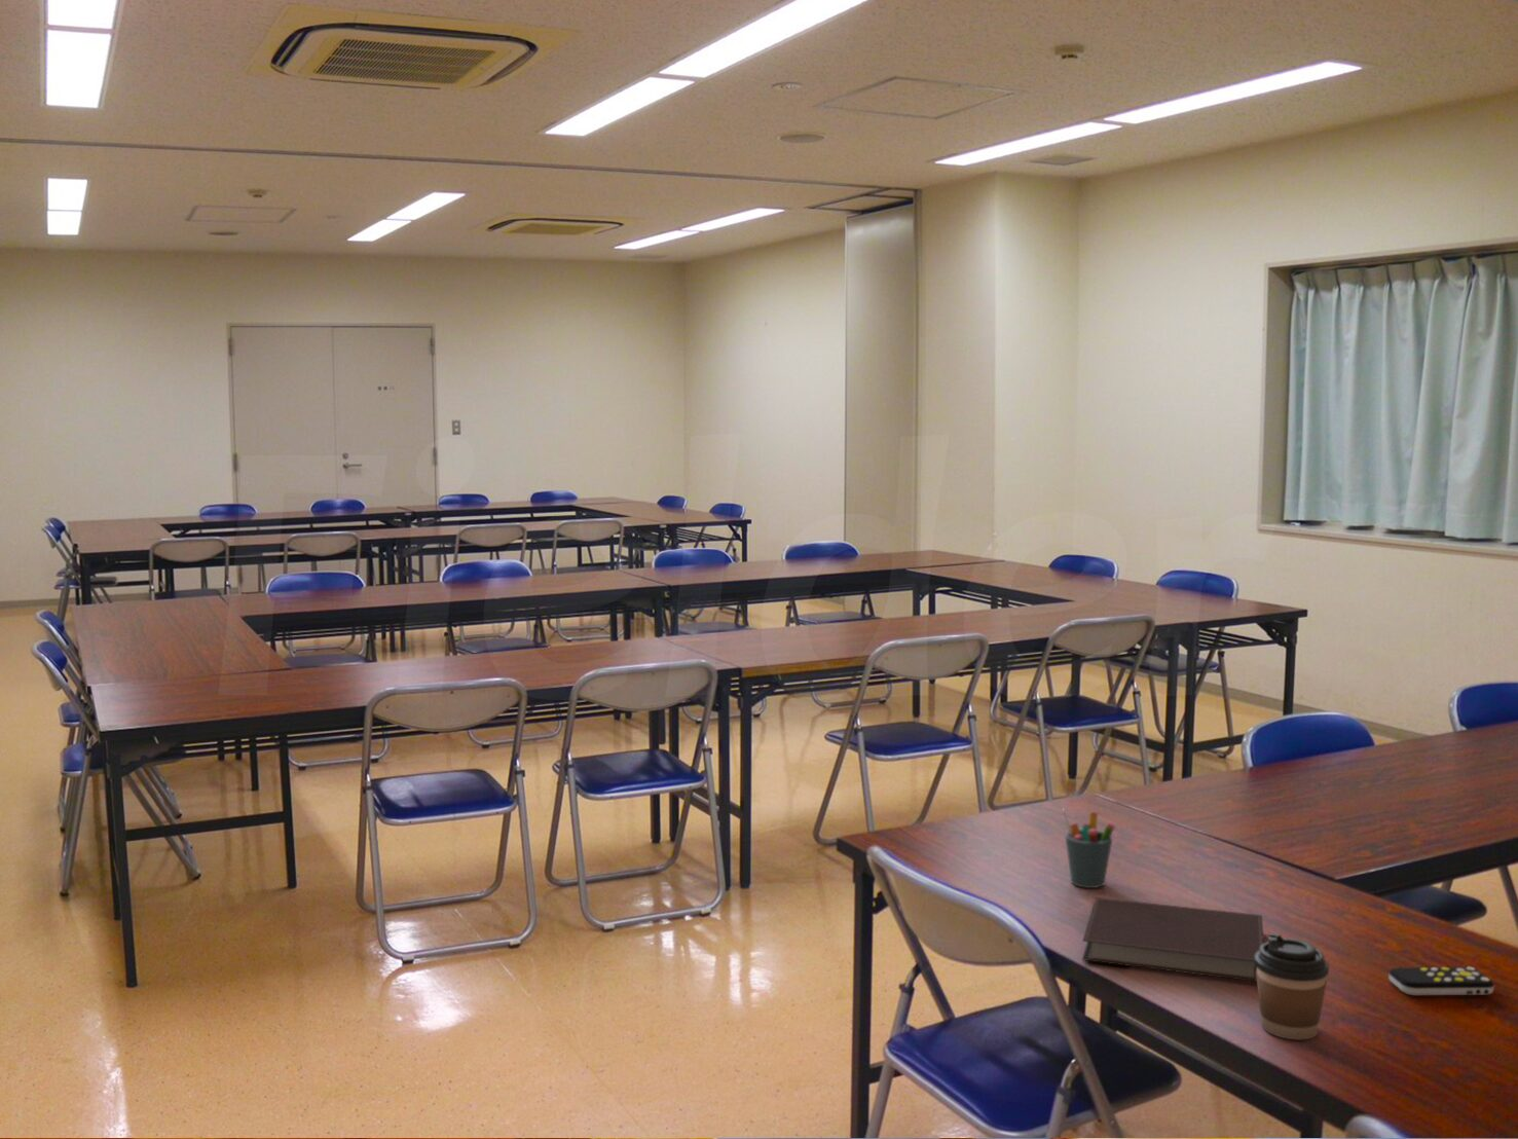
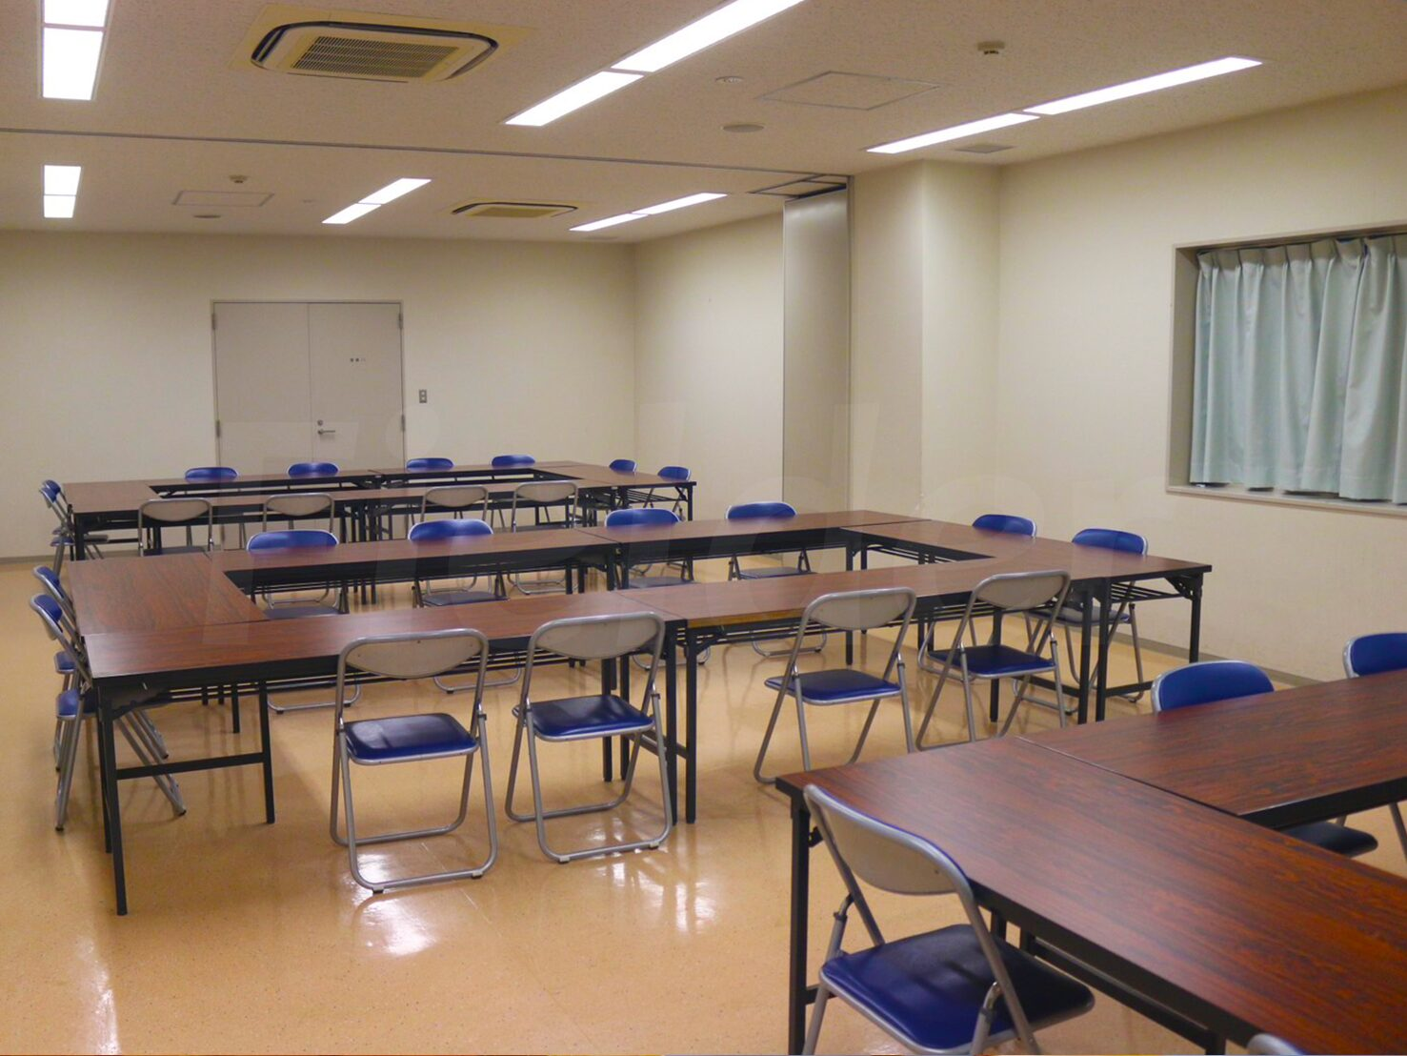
- remote control [1388,967,1494,997]
- pen holder [1062,806,1116,889]
- coffee cup [1255,932,1330,1041]
- notebook [1081,896,1264,982]
